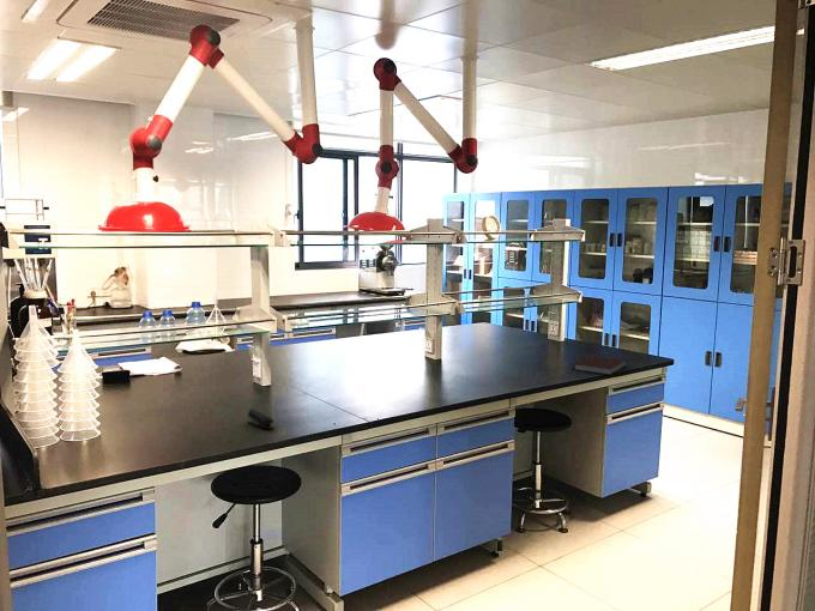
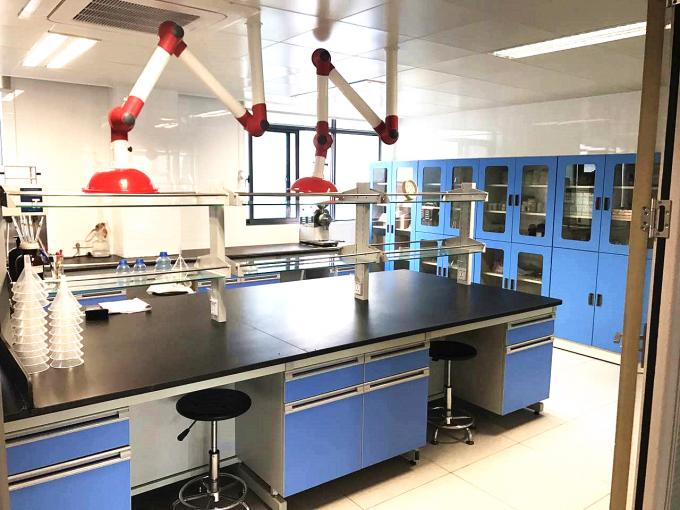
- stapler [247,407,276,430]
- notebook [572,355,627,376]
